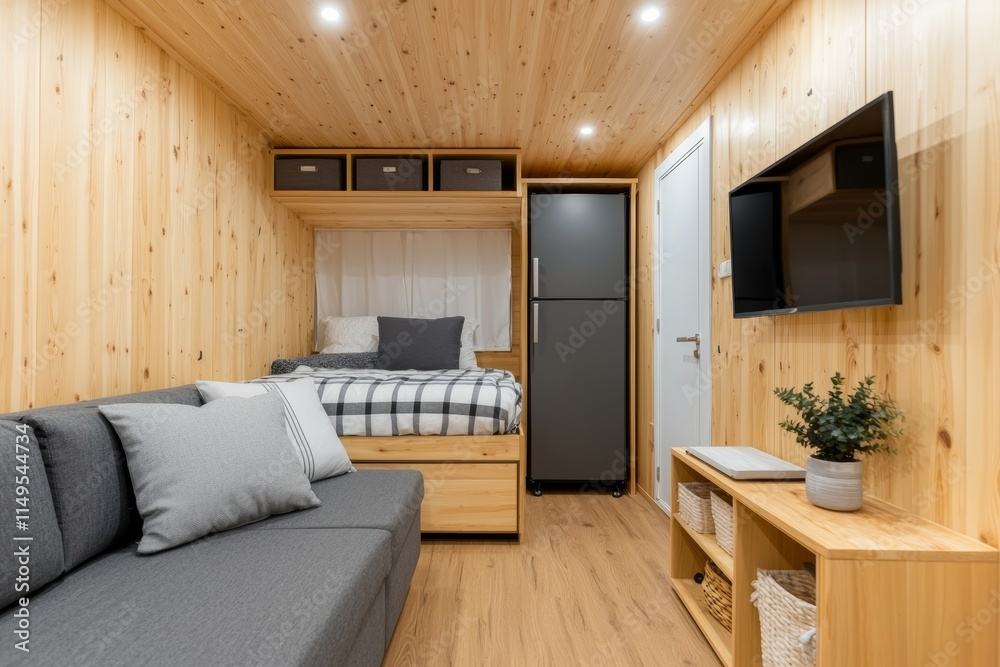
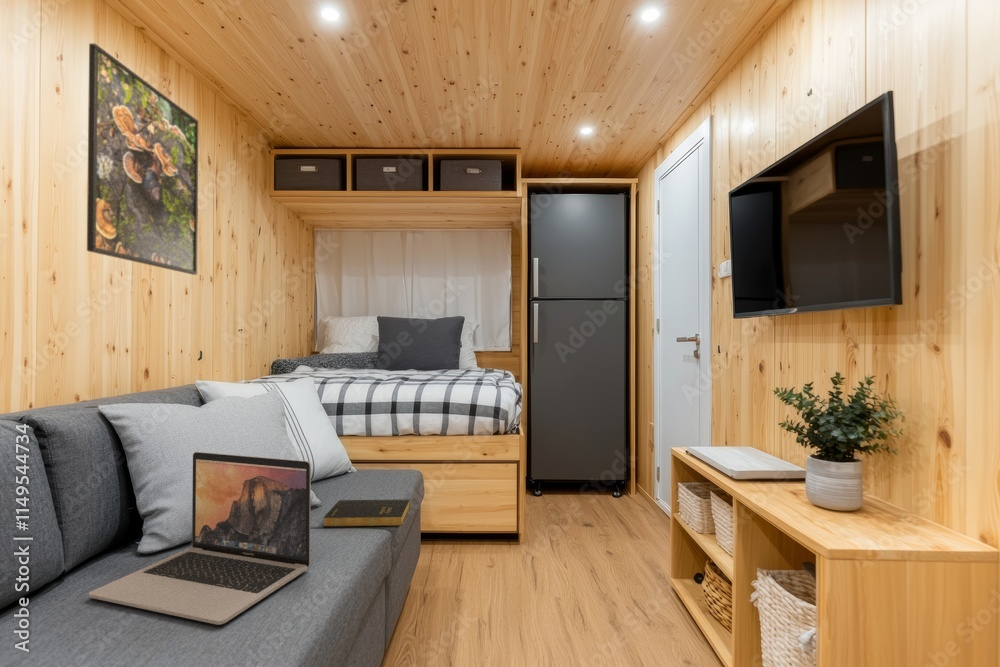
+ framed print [86,42,199,276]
+ book [322,499,411,528]
+ laptop [88,451,312,626]
